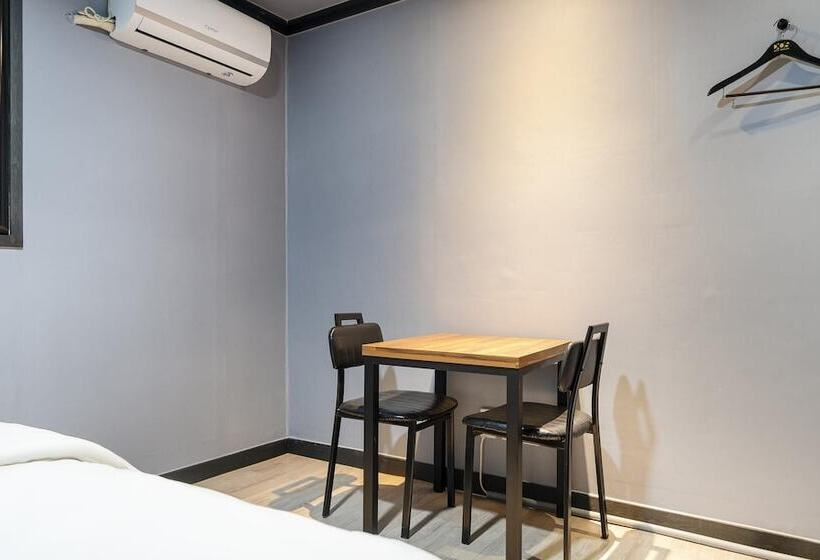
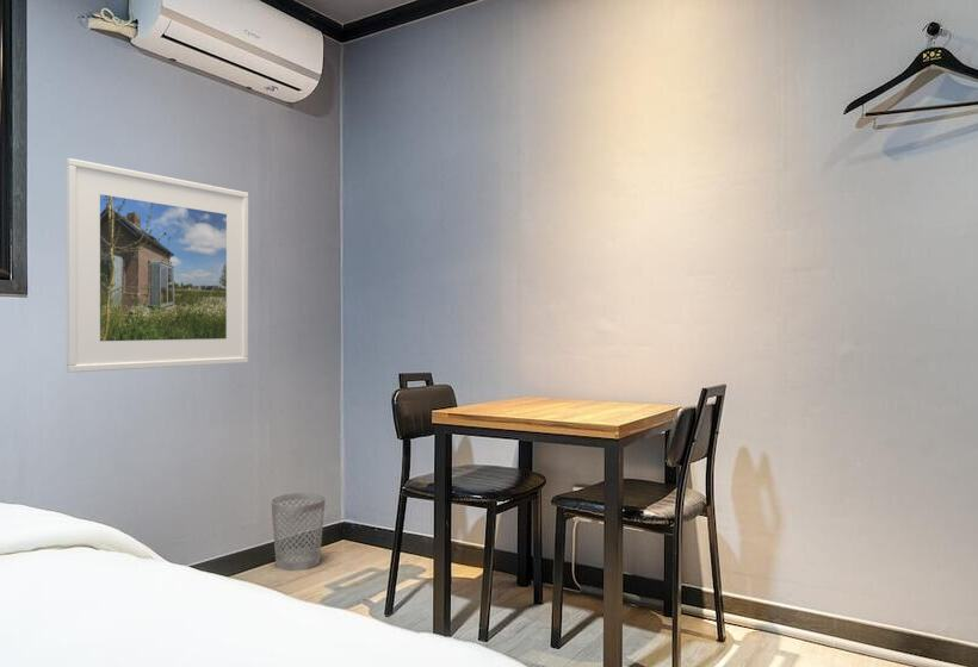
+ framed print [66,157,249,374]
+ wastebasket [270,492,327,572]
